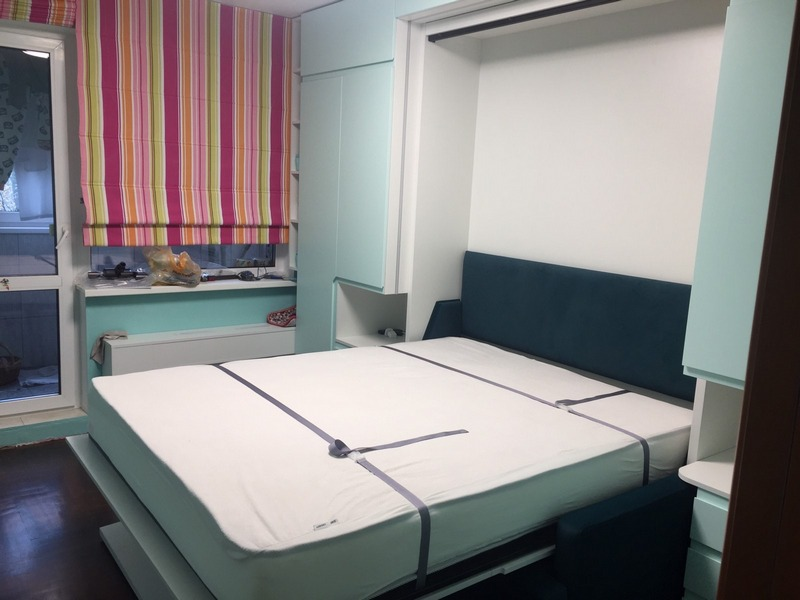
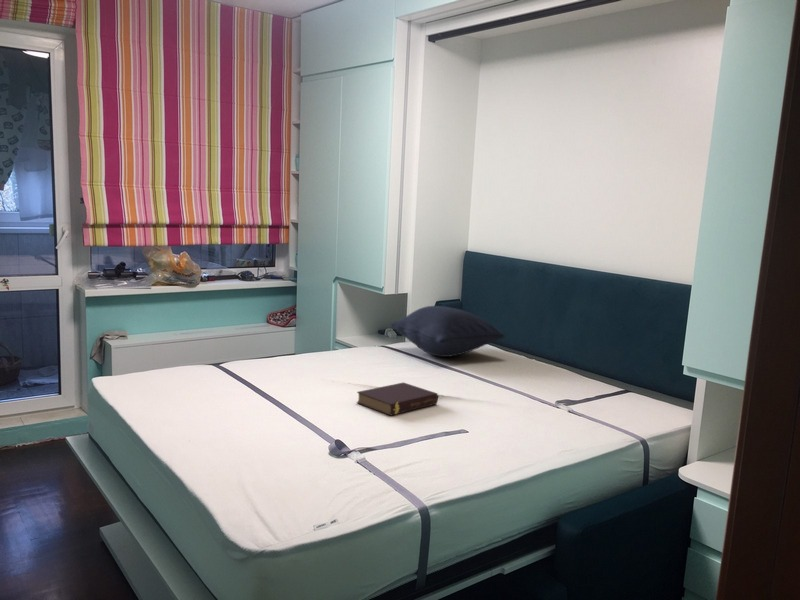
+ book [356,381,439,417]
+ pillow [390,305,506,358]
